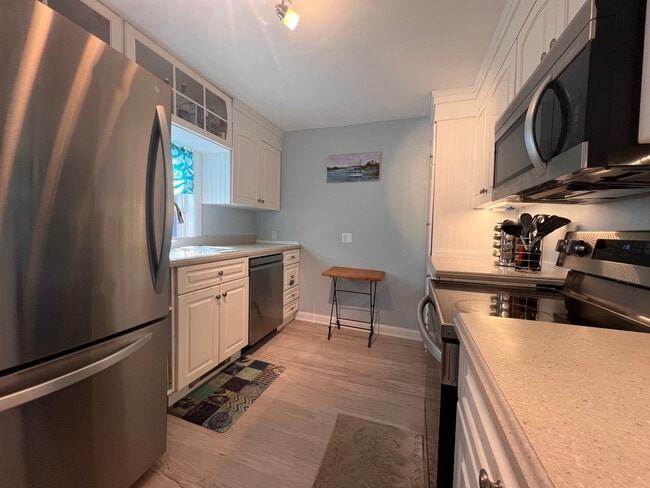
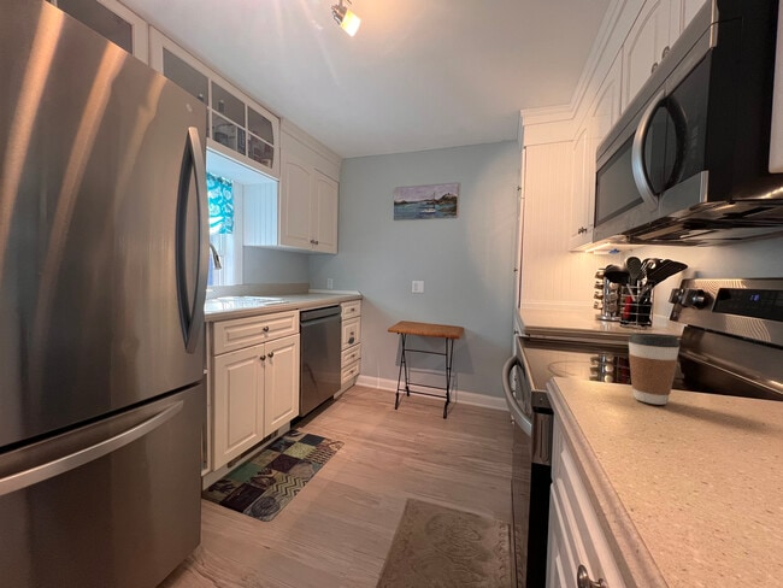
+ coffee cup [626,331,682,406]
